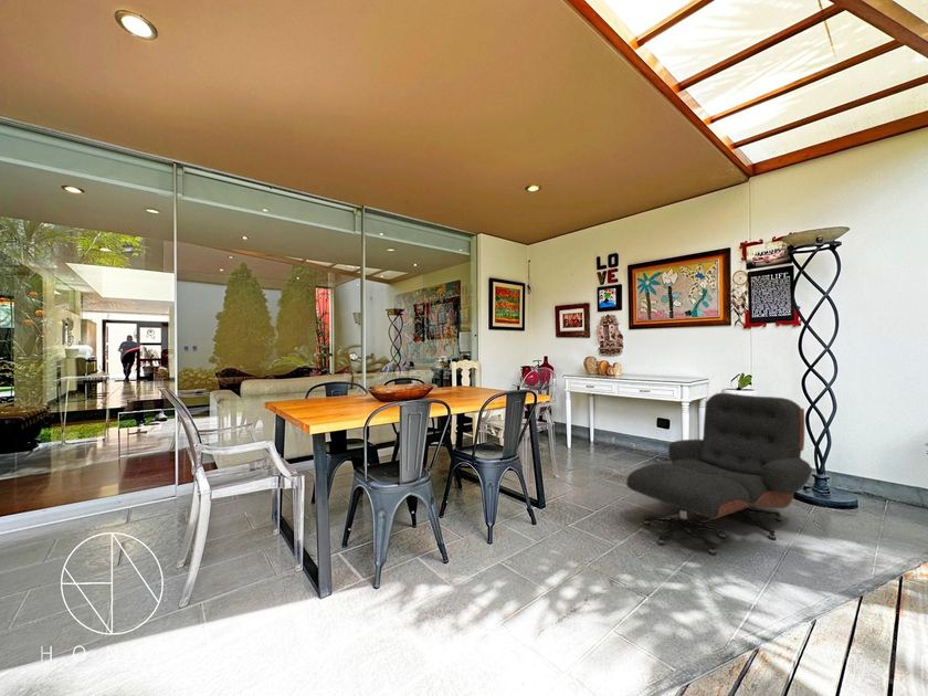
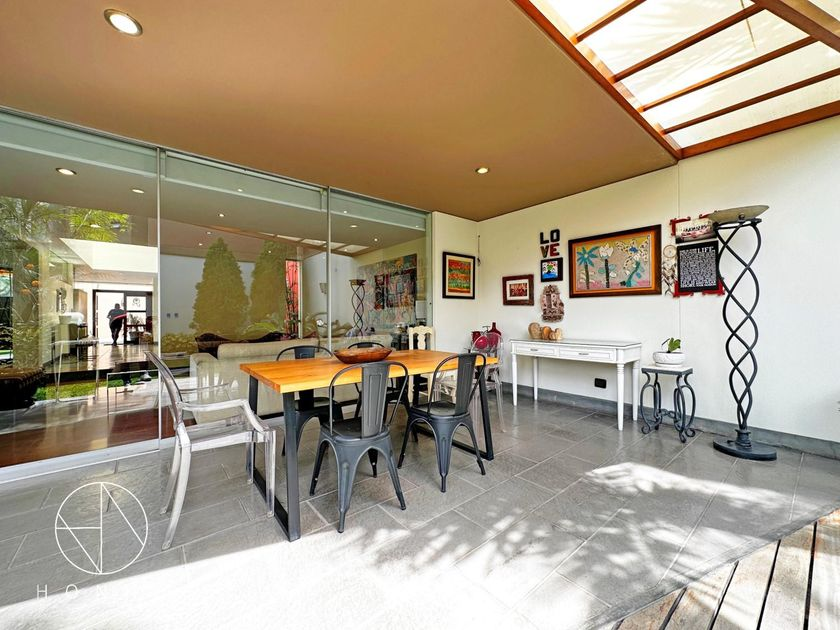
- lounge chair [625,392,813,556]
